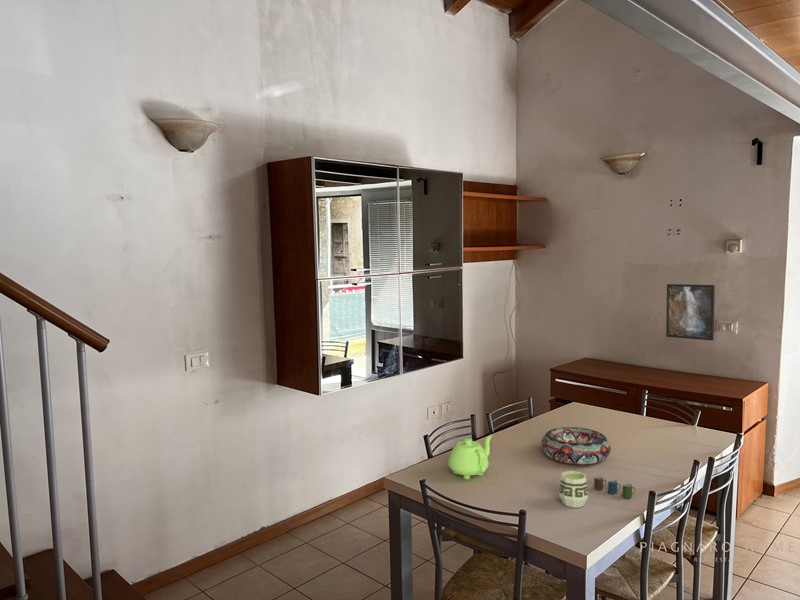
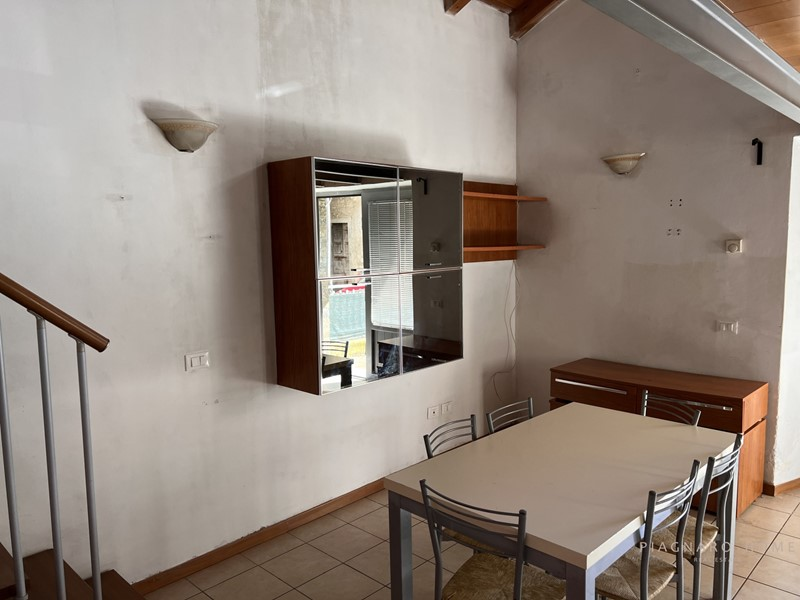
- decorative bowl [541,426,612,465]
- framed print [665,283,716,341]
- teapot [447,434,494,481]
- cup [558,470,589,509]
- cup [593,475,636,499]
